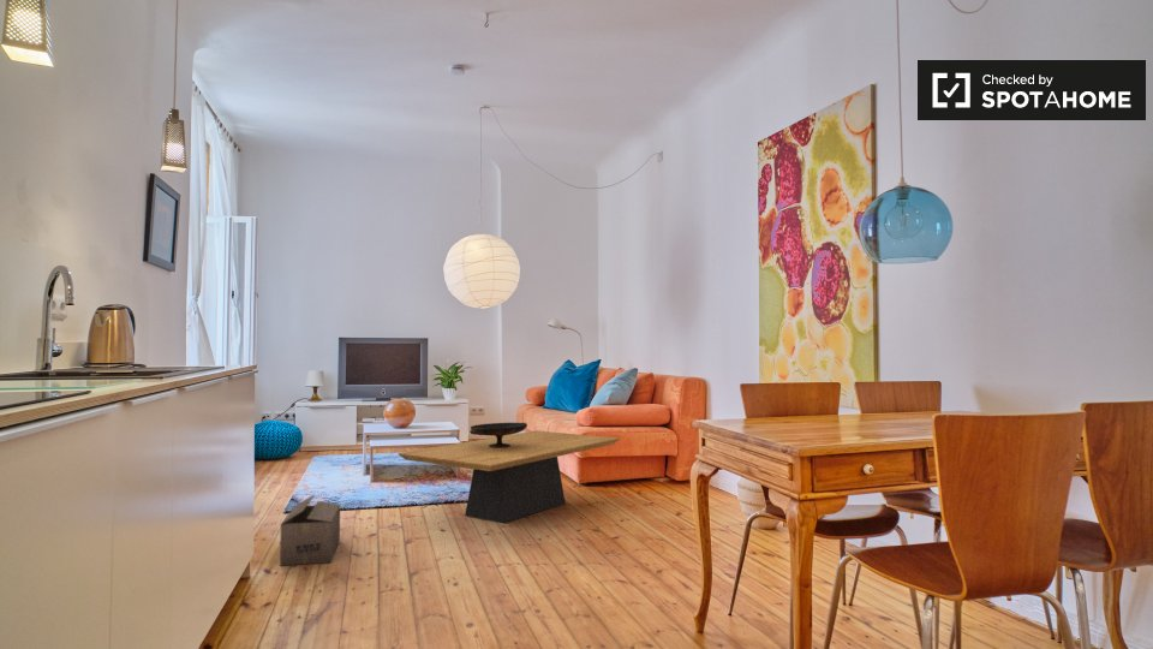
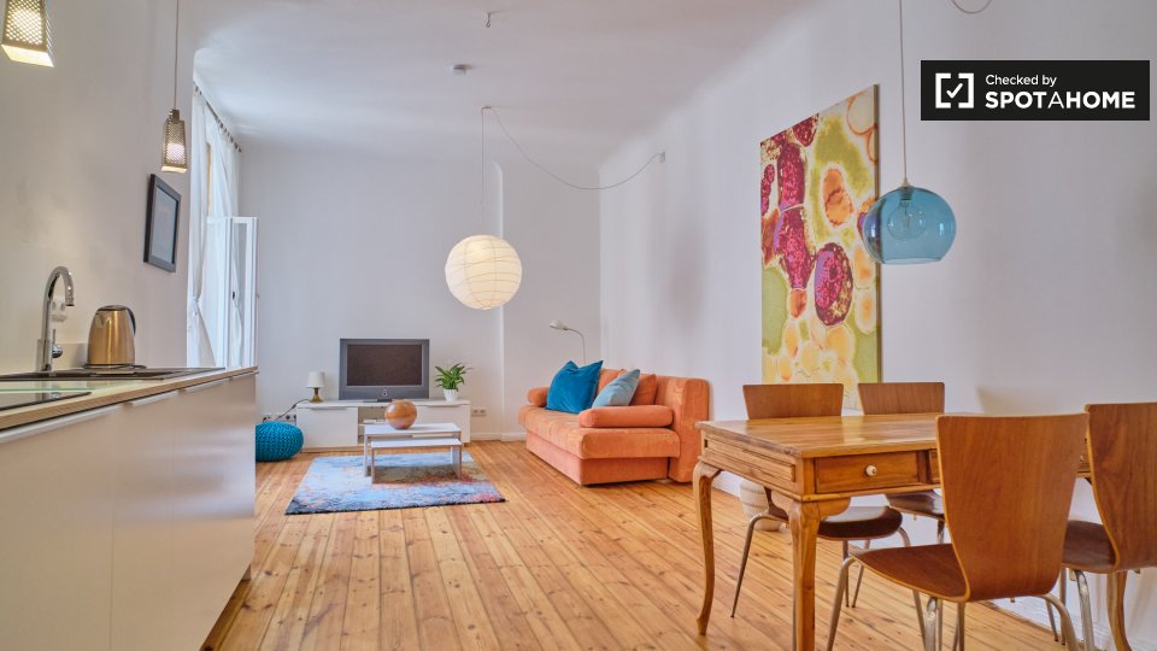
- decorative bowl [468,422,528,448]
- coffee table [398,430,621,524]
- cardboard box [279,493,341,567]
